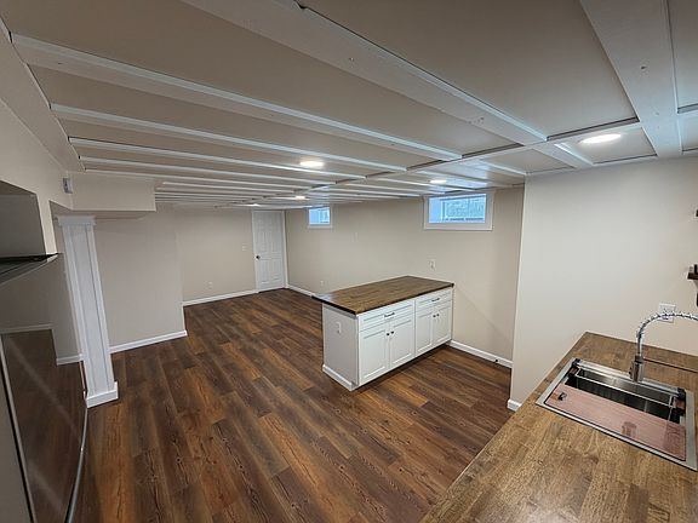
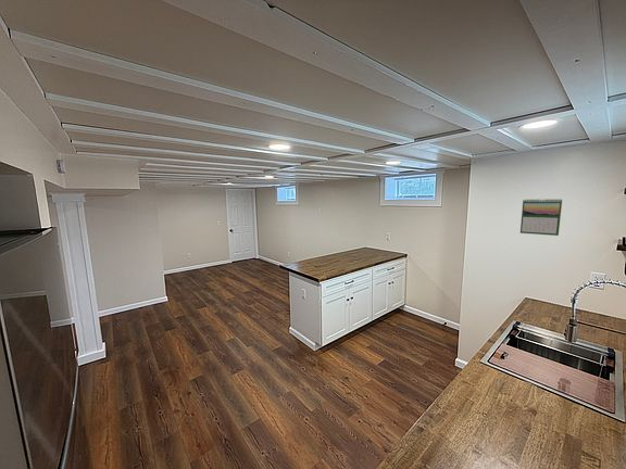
+ calendar [519,198,563,237]
